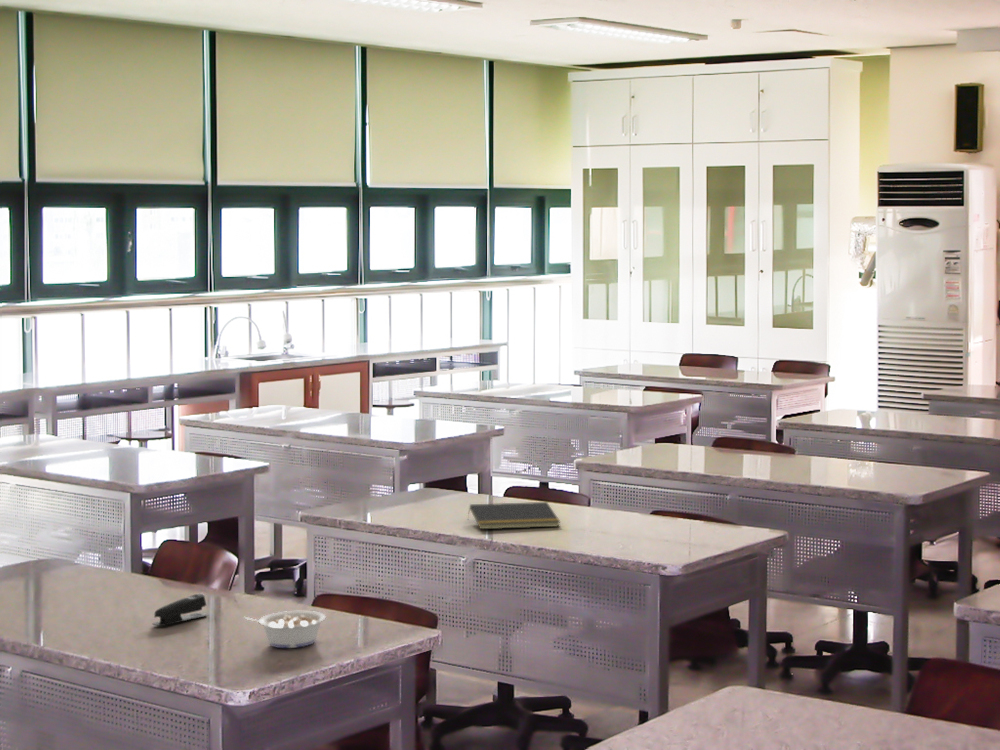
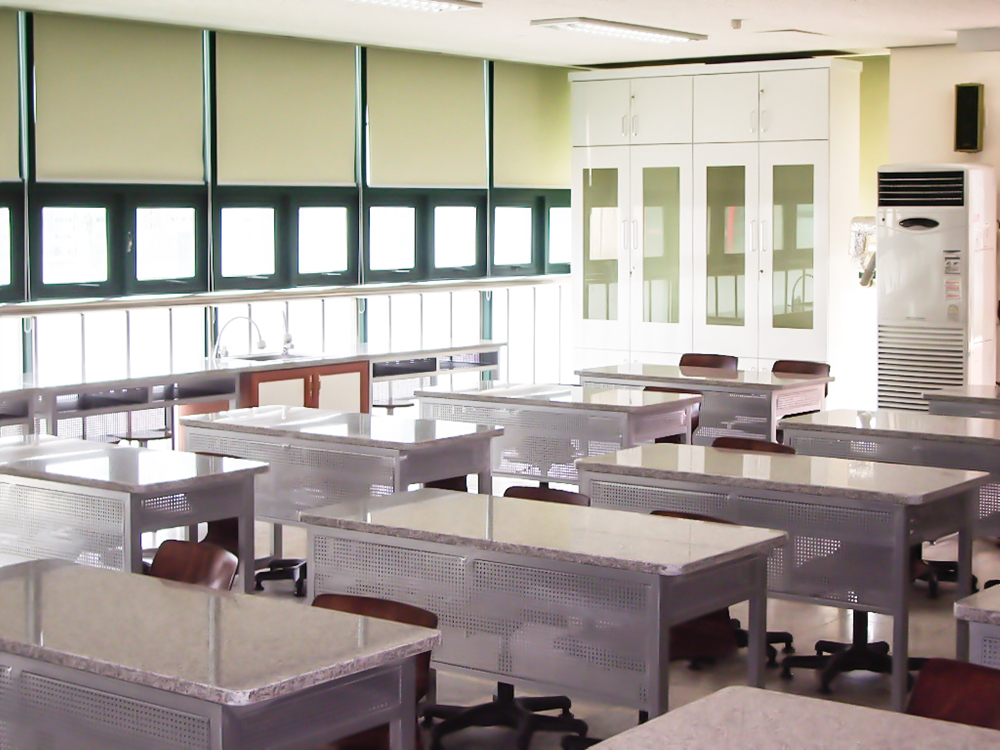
- legume [243,610,327,649]
- stapler [152,592,209,627]
- notepad [467,501,561,530]
